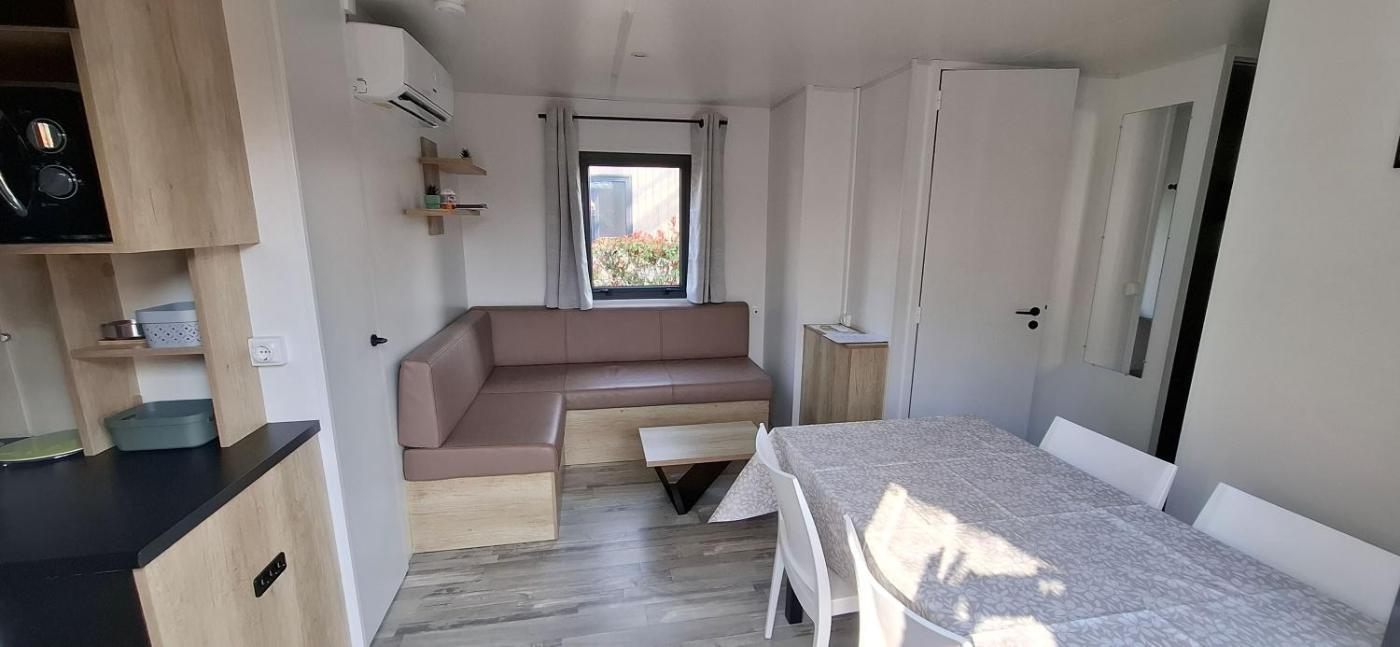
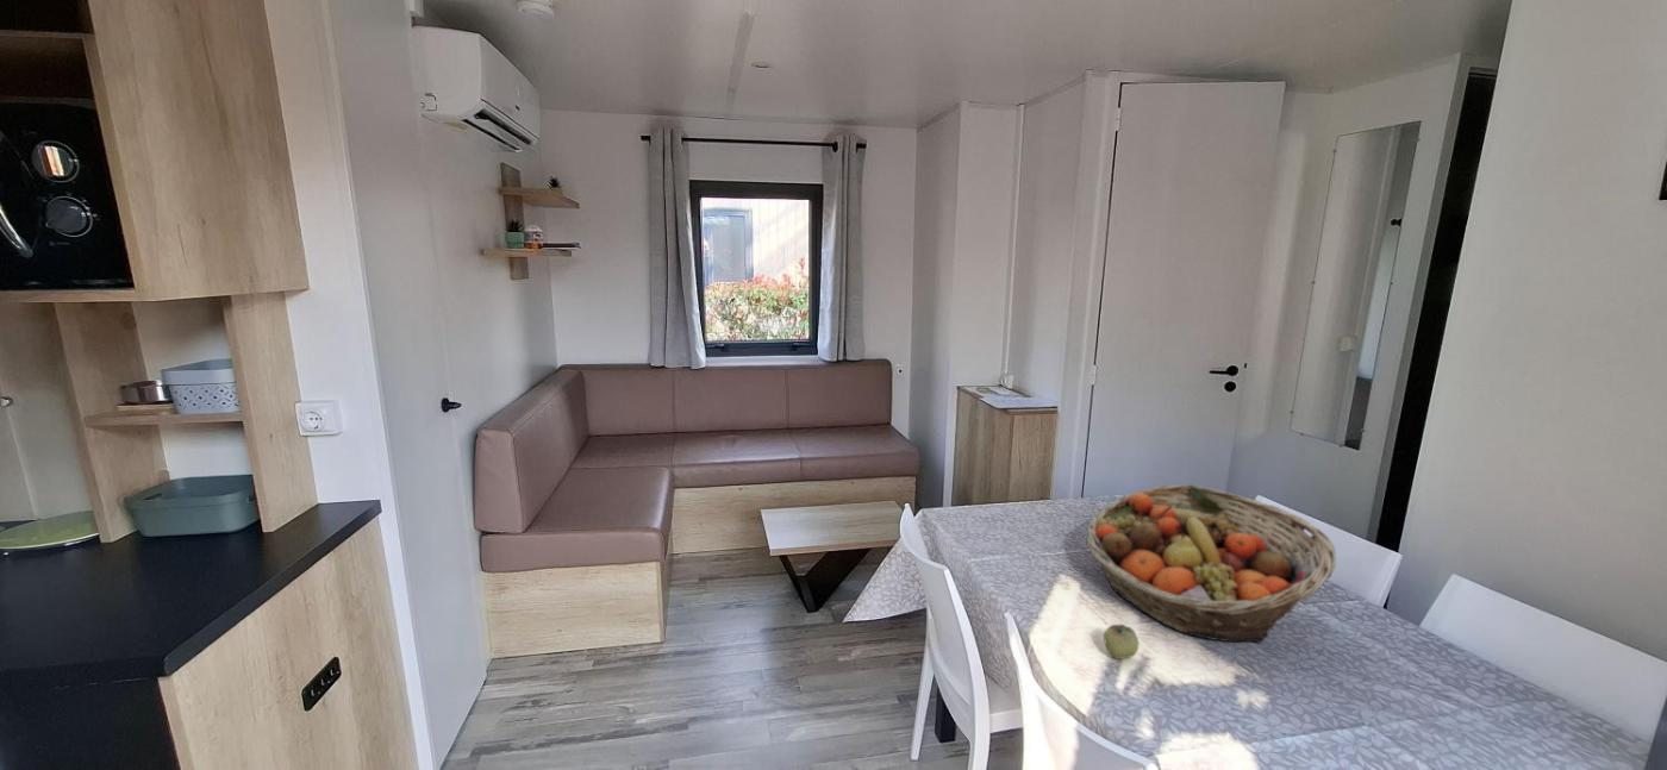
+ apple [1103,624,1140,661]
+ fruit basket [1085,483,1337,644]
